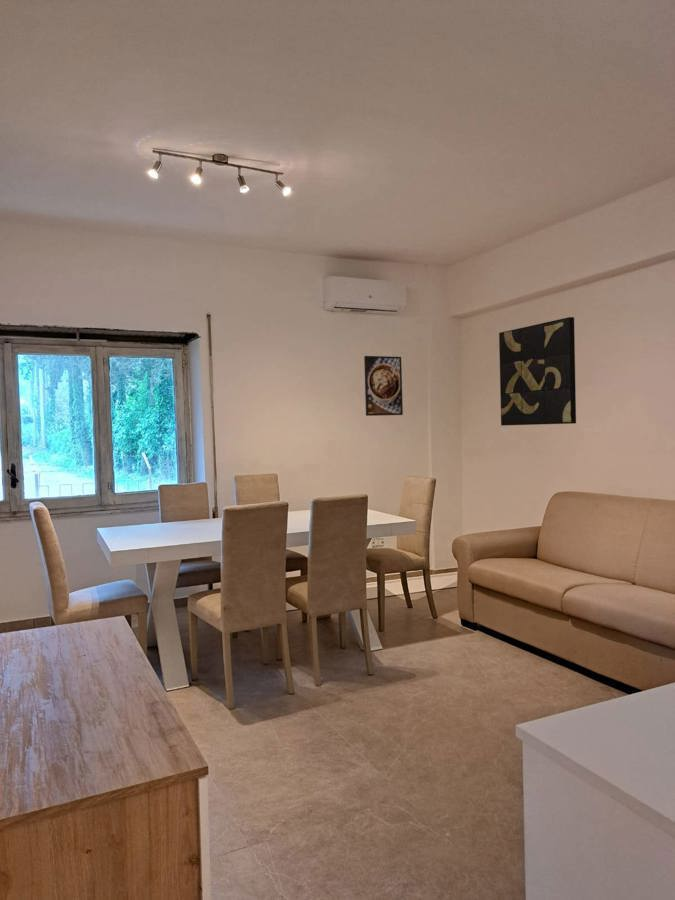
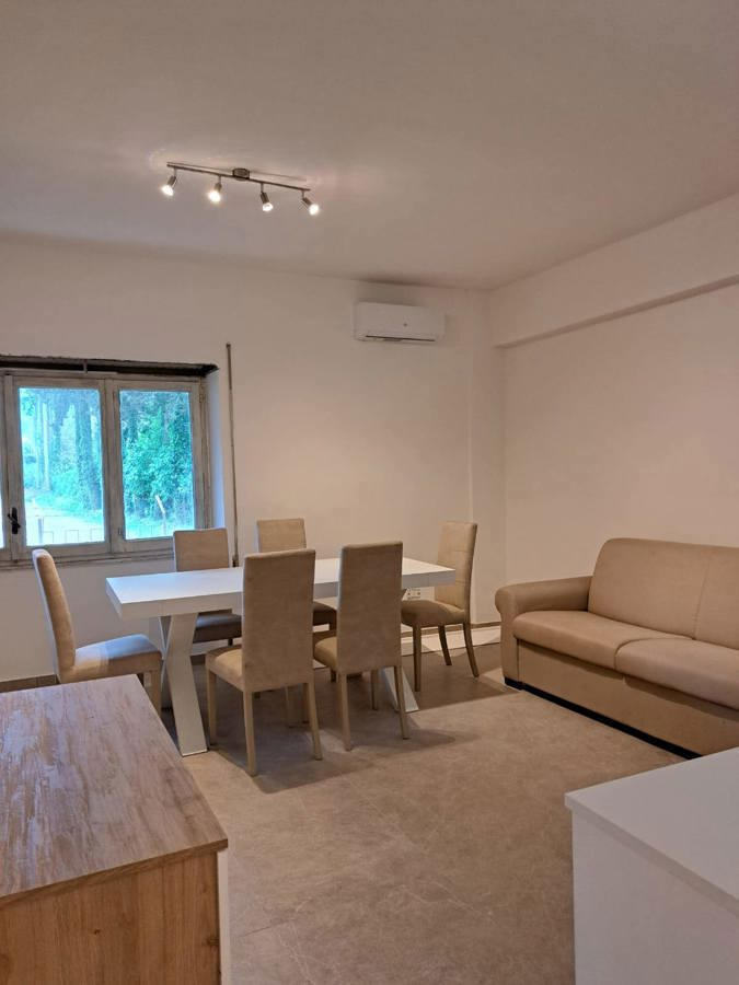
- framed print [363,355,404,417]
- wall art [498,316,577,427]
